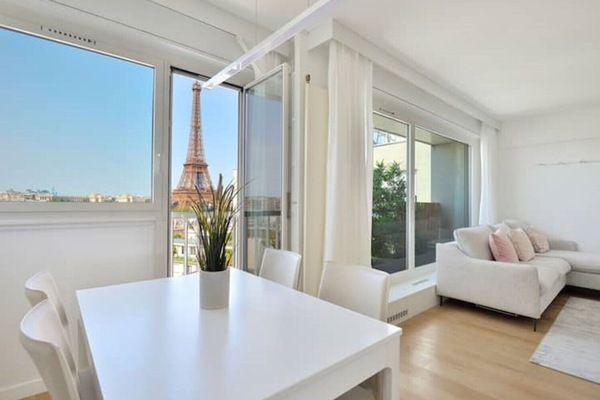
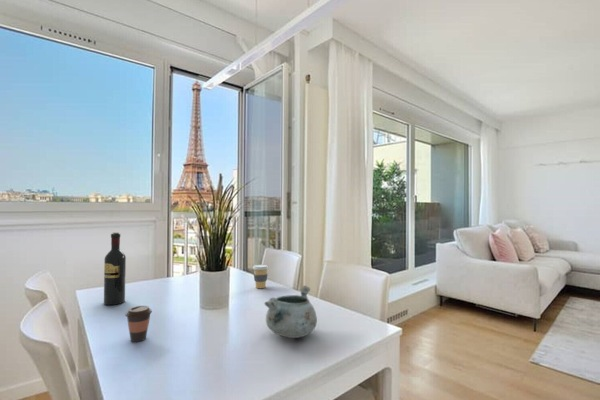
+ coffee cup [252,264,270,289]
+ wine bottle [103,231,127,306]
+ decorative bowl [264,285,318,339]
+ coffee cup [124,305,153,343]
